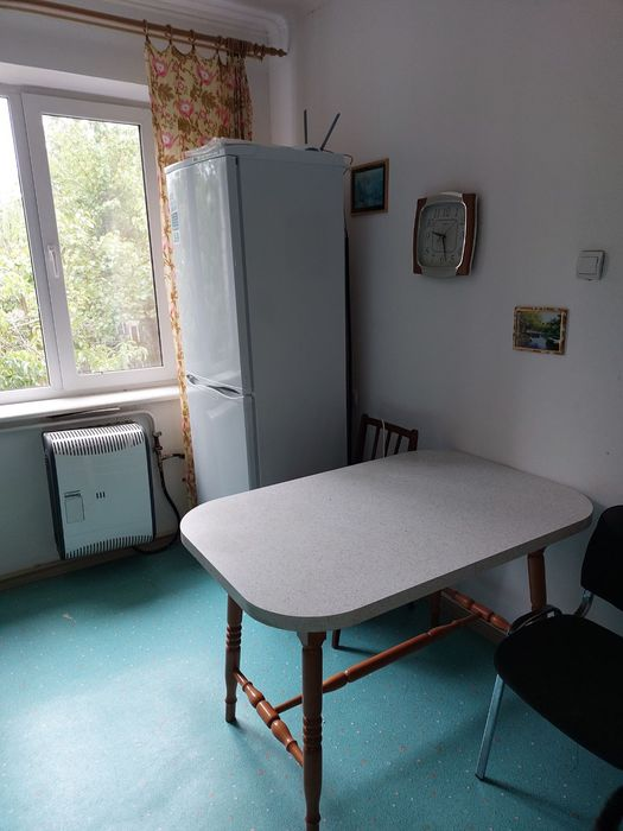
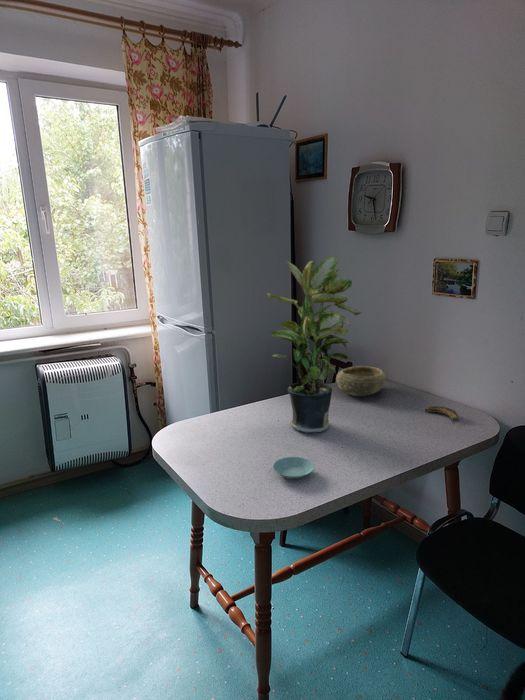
+ potted plant [266,255,363,434]
+ banana [424,405,460,423]
+ saucer [272,456,315,480]
+ bowl [335,365,387,397]
